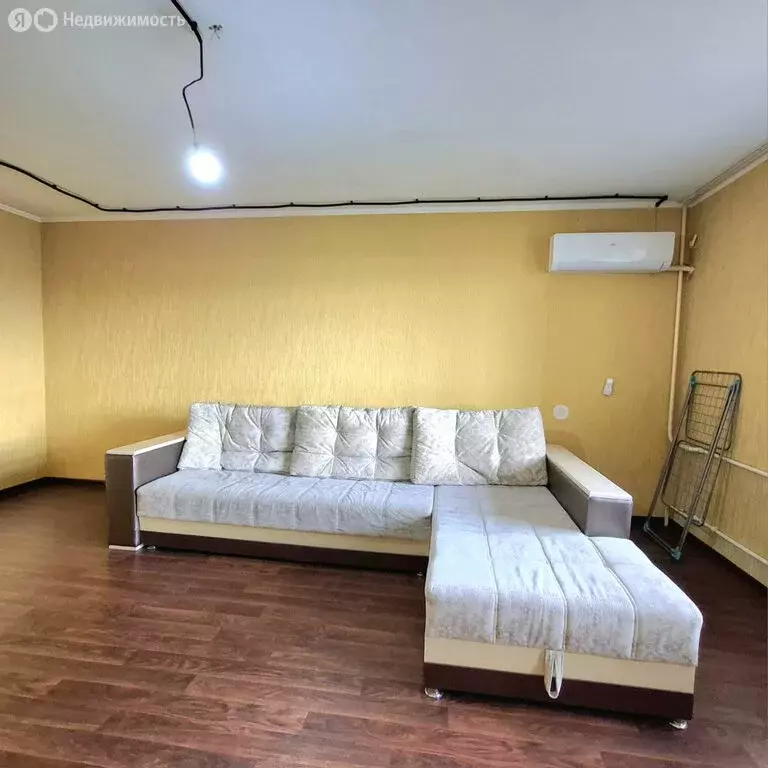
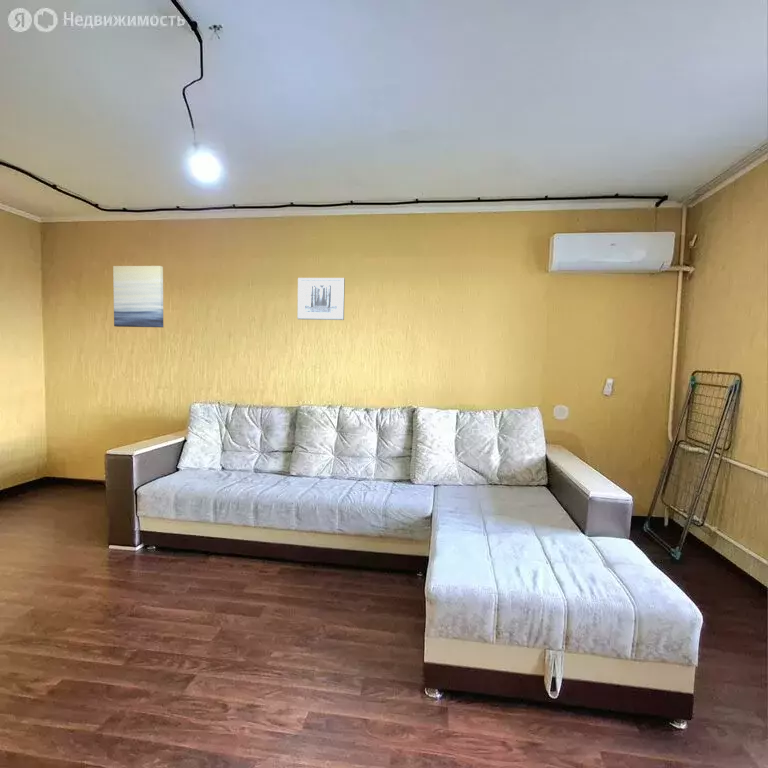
+ wall art [112,265,164,328]
+ wall art [296,277,346,321]
